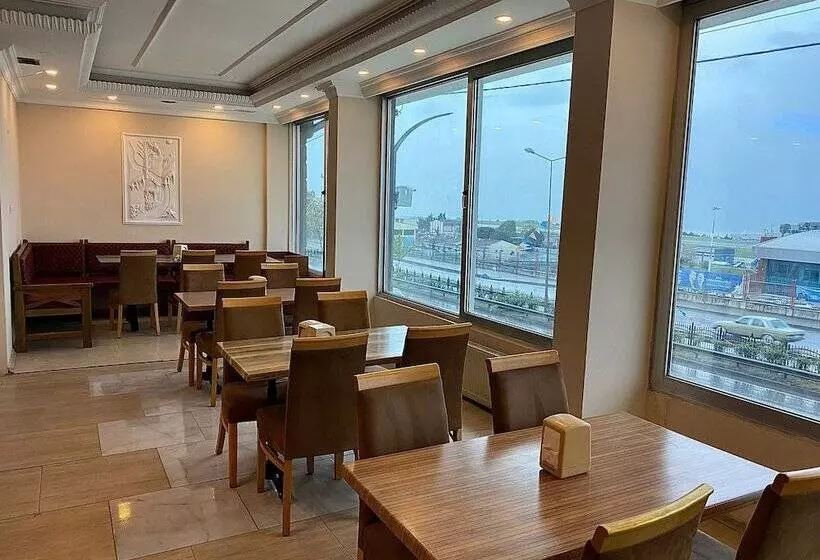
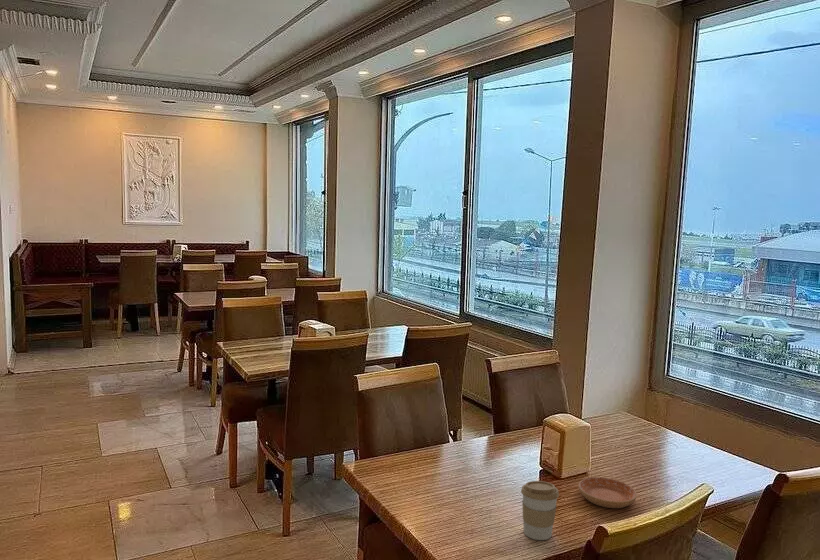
+ saucer [578,476,638,509]
+ coffee cup [520,480,560,541]
